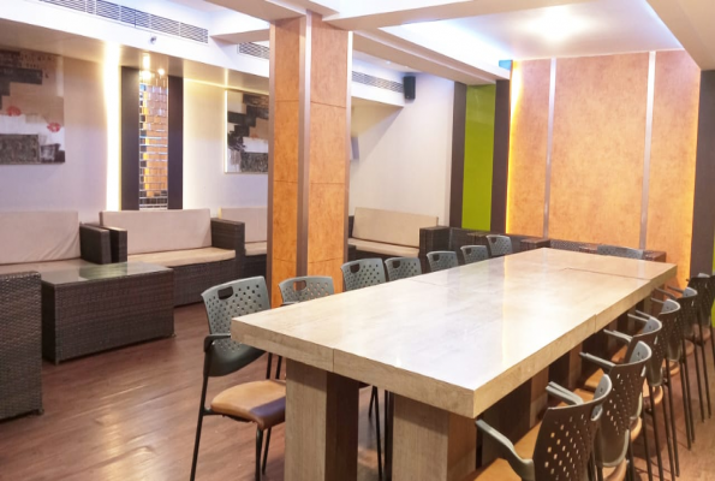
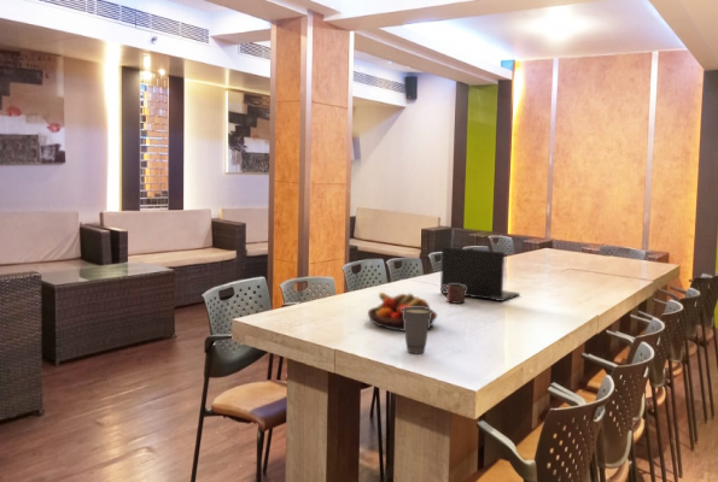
+ mug [439,284,466,305]
+ laptop [439,246,521,302]
+ fruit bowl [367,292,438,333]
+ cup [402,307,433,354]
